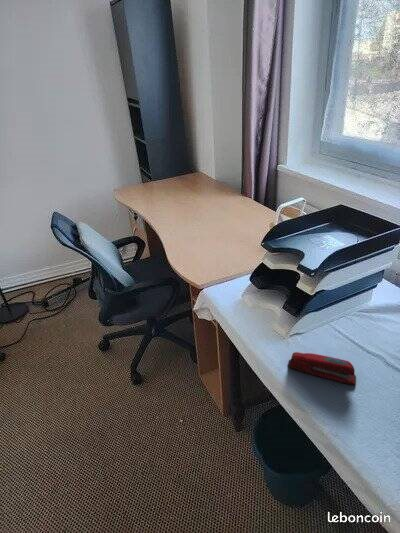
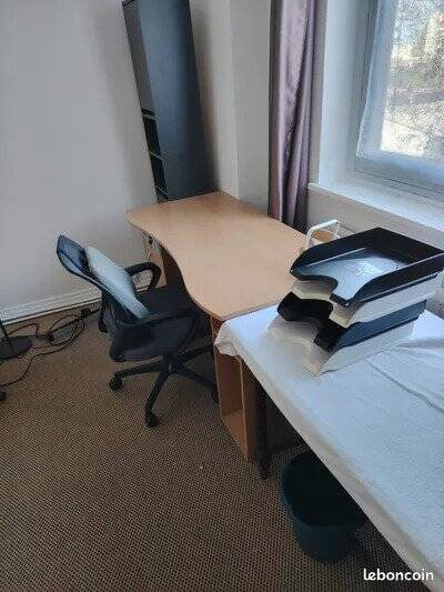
- stapler [288,351,357,386]
